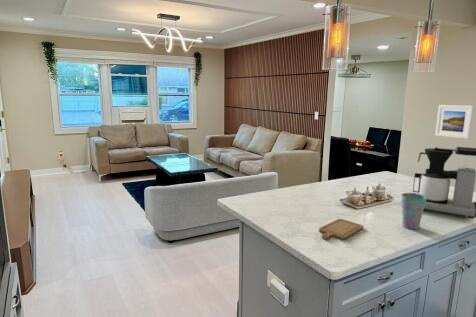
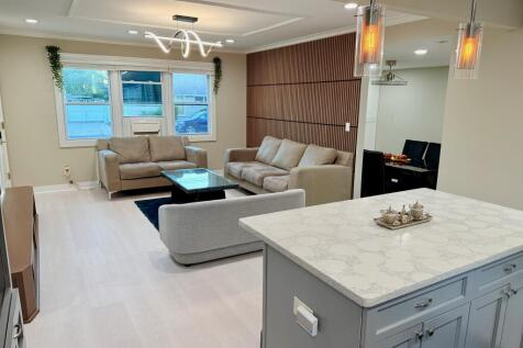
- coffee maker [412,146,476,220]
- cup [400,192,427,230]
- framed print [434,104,475,140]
- chopping board [318,218,364,240]
